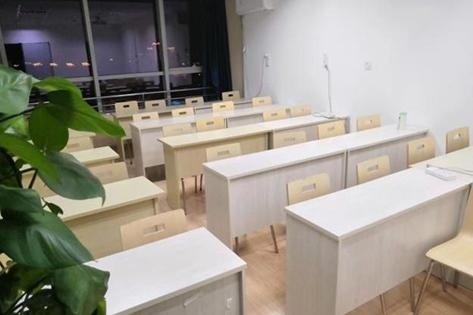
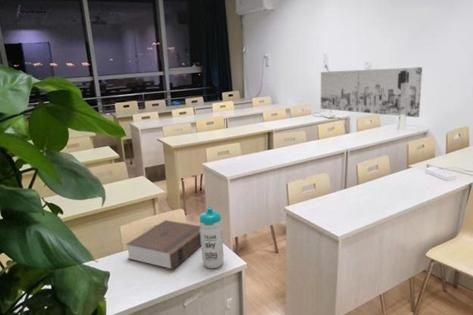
+ water bottle [198,206,224,269]
+ wall art [320,66,423,118]
+ book [125,219,202,270]
